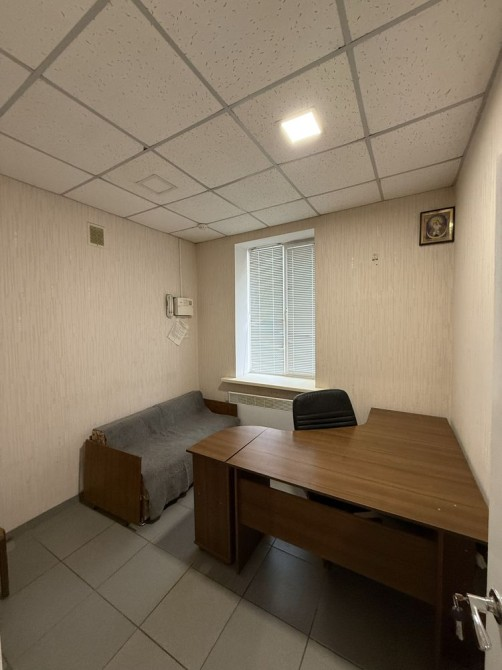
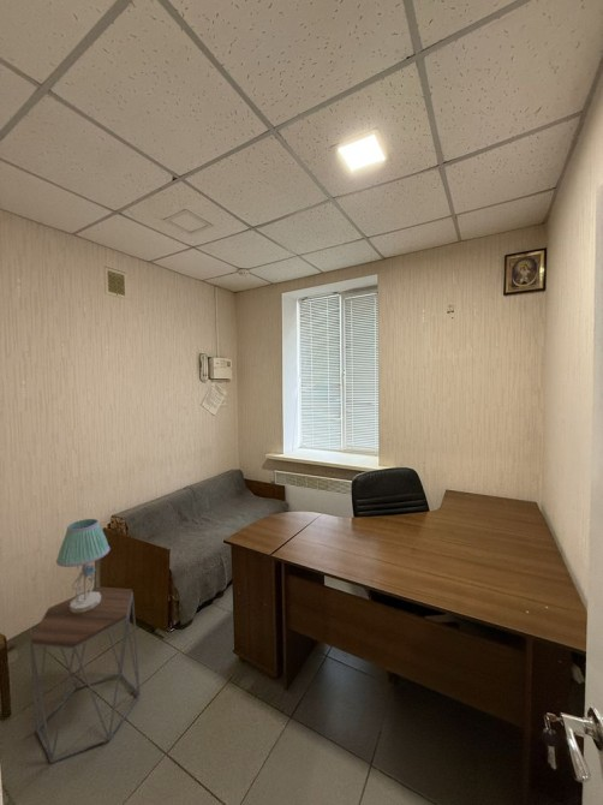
+ side table [29,585,142,764]
+ table lamp [55,518,112,613]
